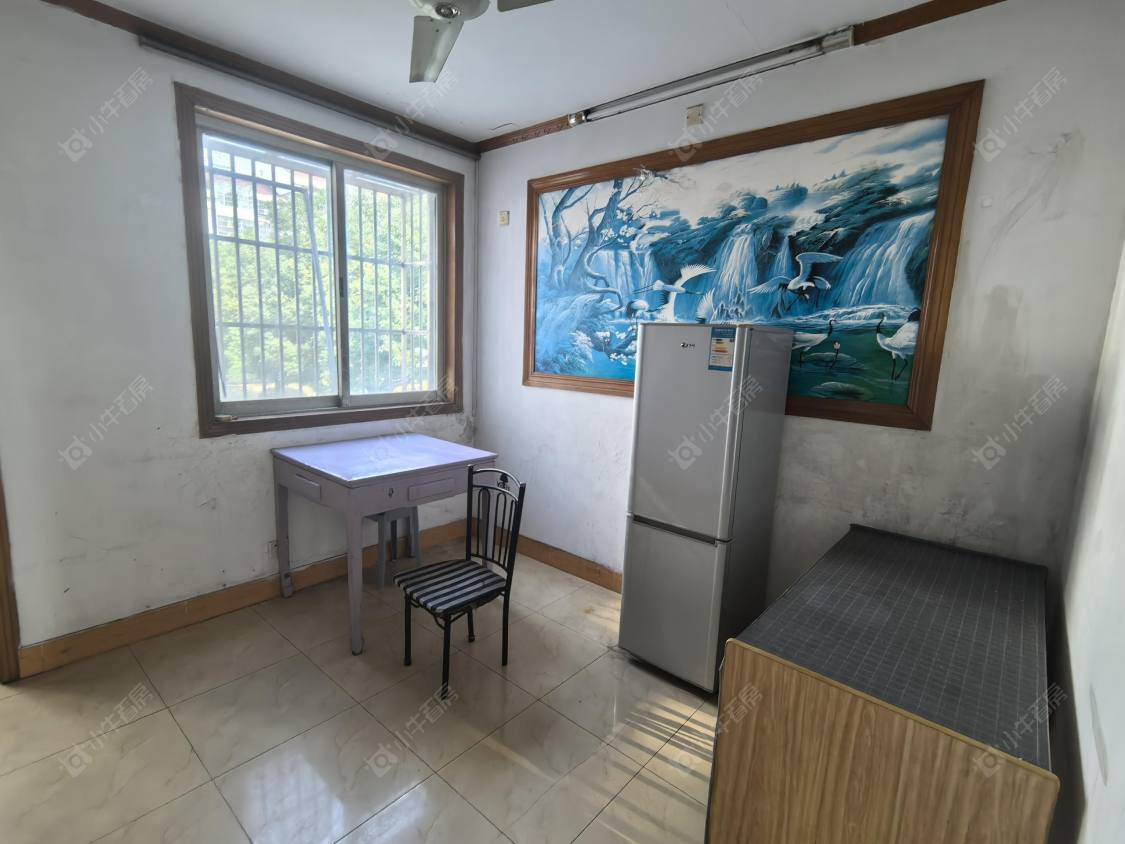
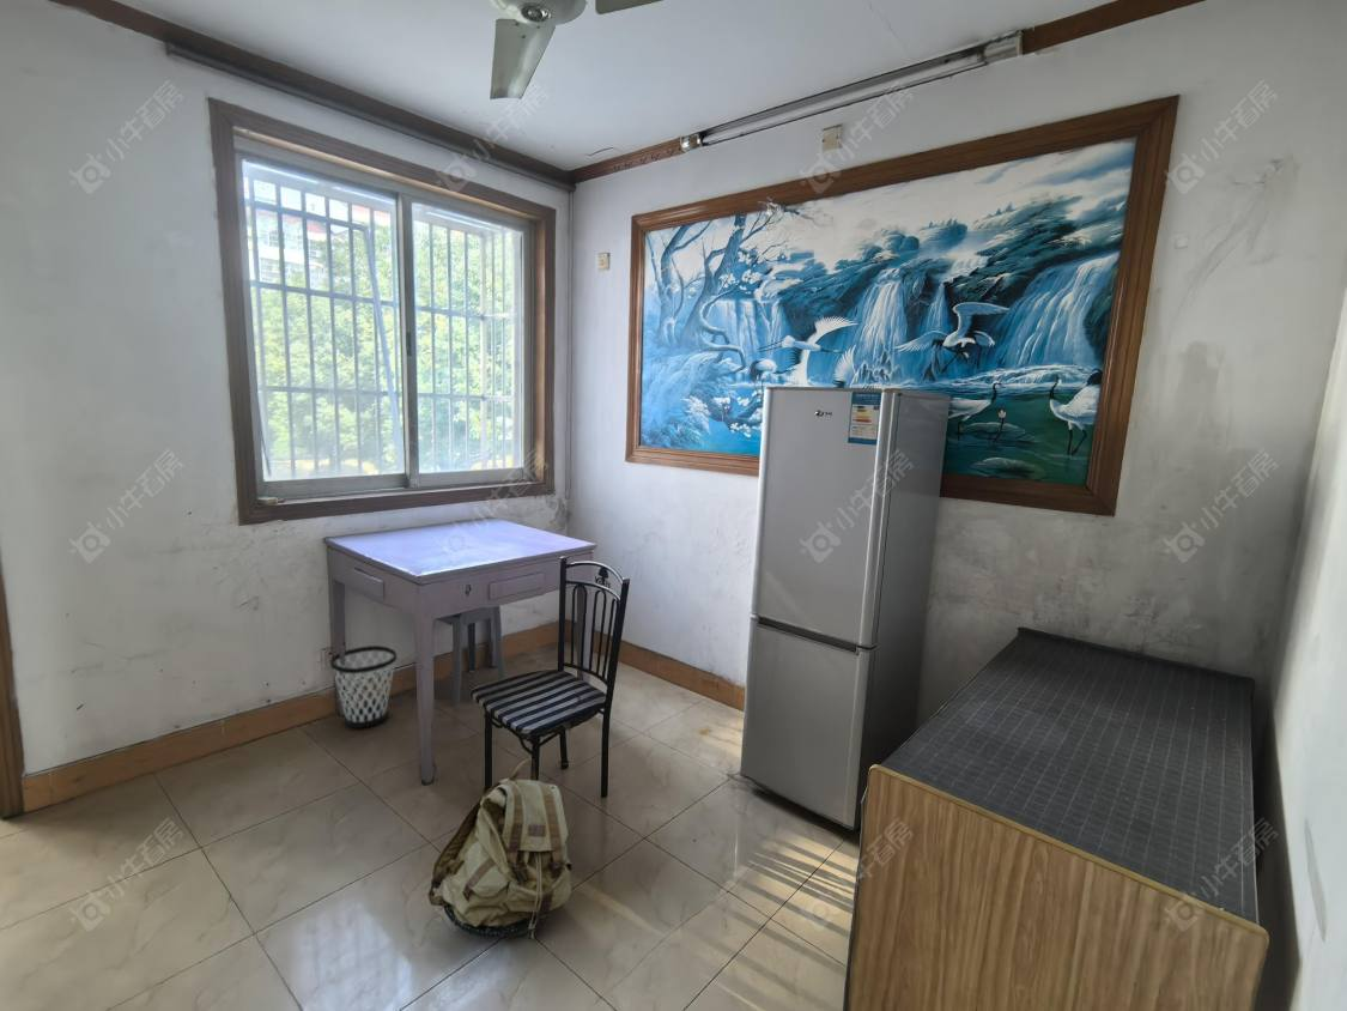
+ backpack [426,758,572,944]
+ wastebasket [329,644,399,730]
